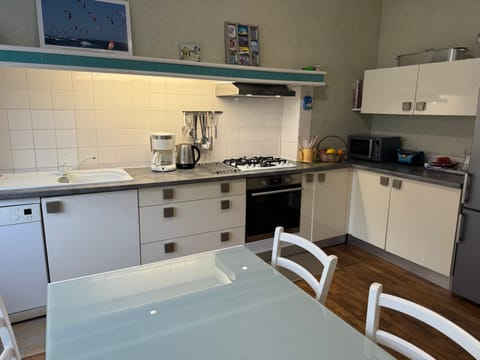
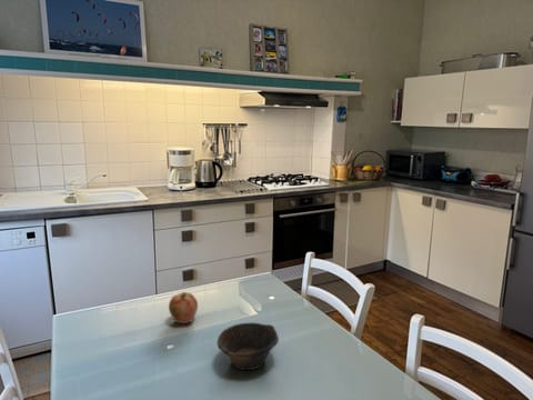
+ bowl [217,322,280,371]
+ apple [168,291,199,324]
